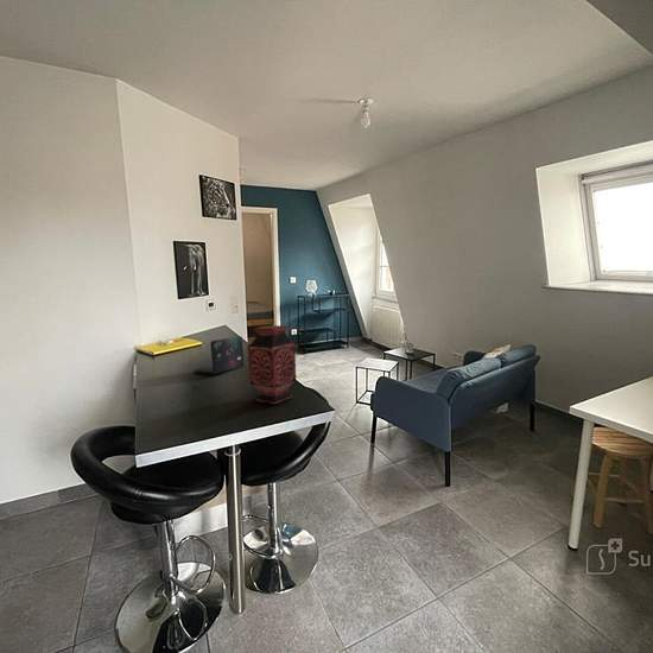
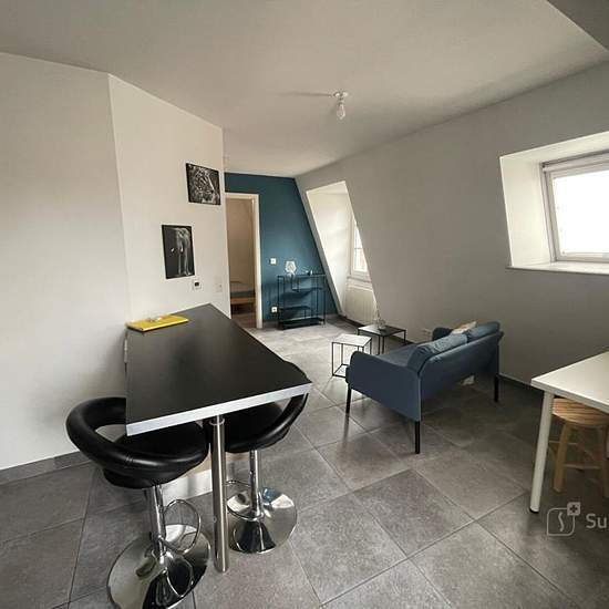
- laptop [194,335,246,375]
- vase [247,324,297,405]
